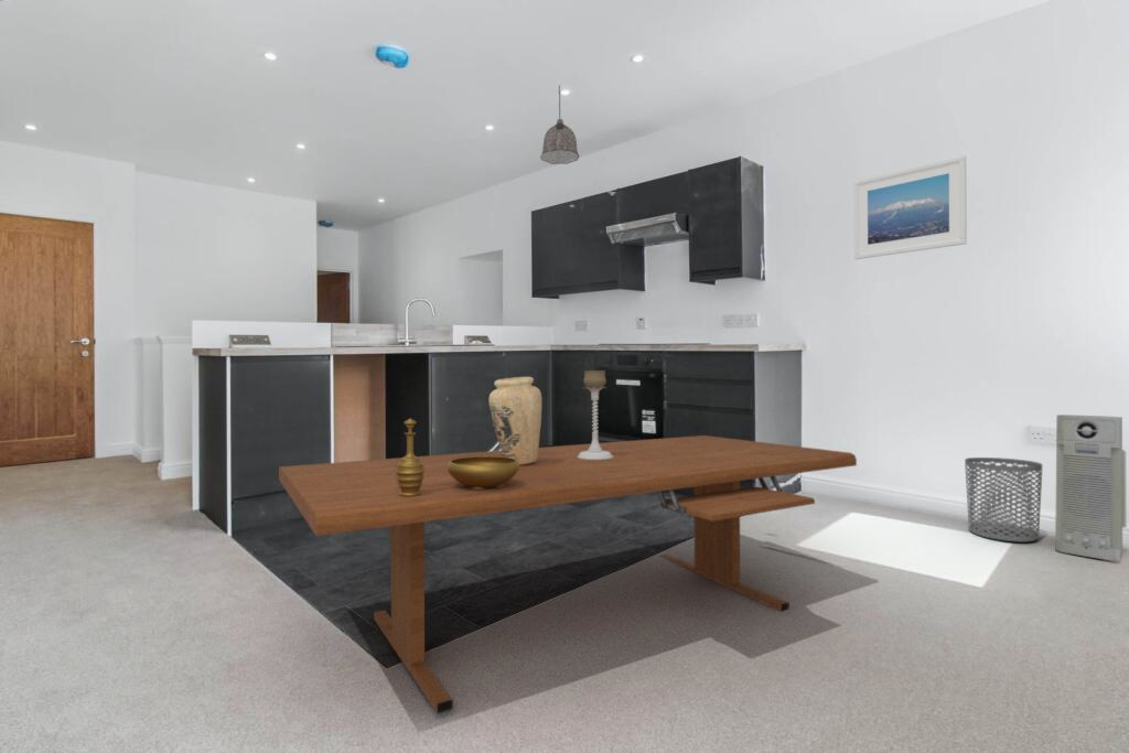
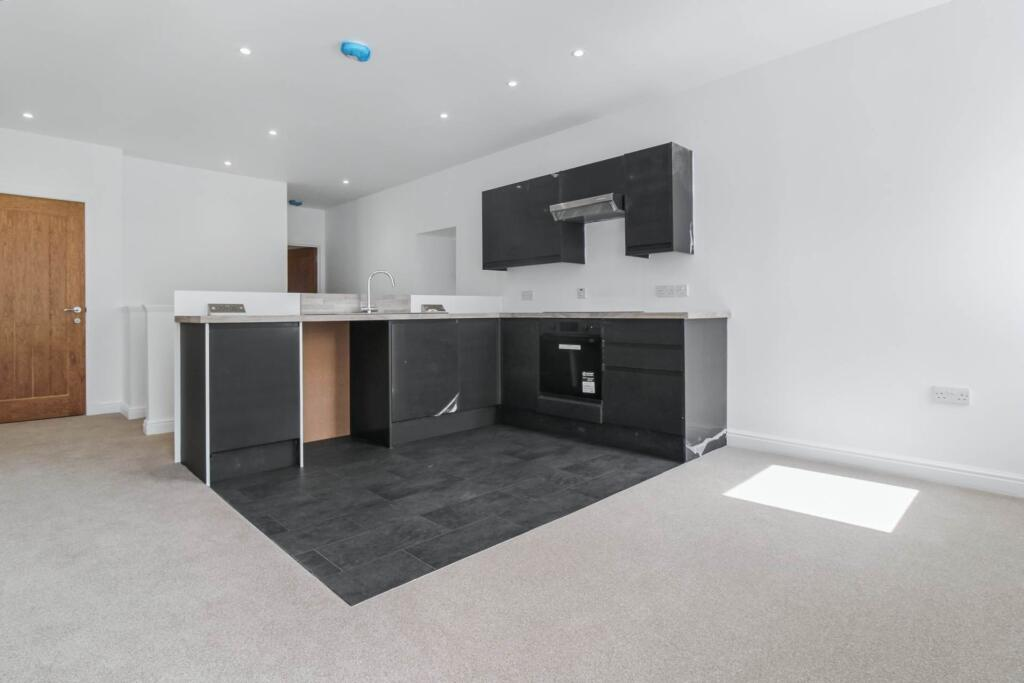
- table [278,434,858,714]
- candle holder [578,369,613,460]
- pendant lamp [539,84,580,165]
- decorative bowl [396,418,519,496]
- air purifier [1054,413,1127,562]
- vase [488,376,542,465]
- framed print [853,154,968,260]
- waste bin [964,456,1043,544]
